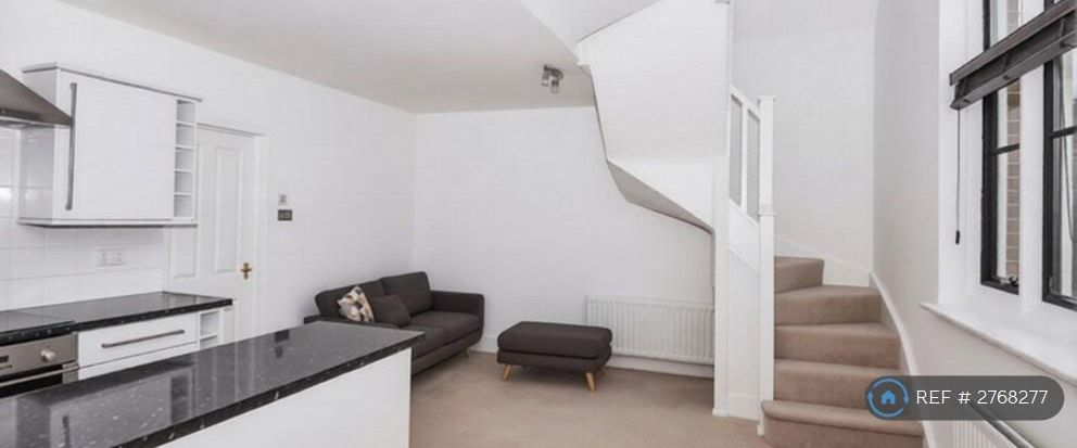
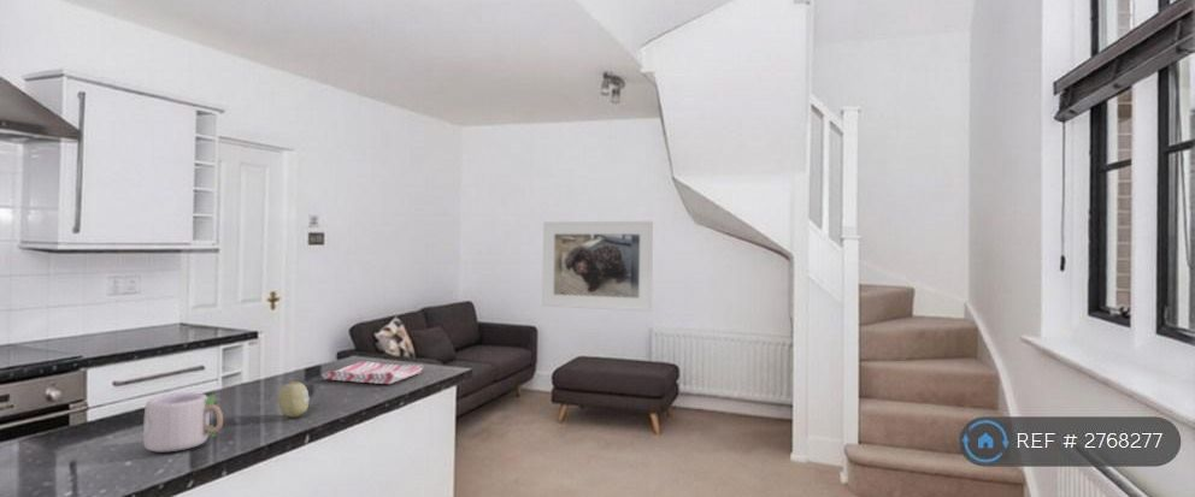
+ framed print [541,220,654,313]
+ fruit [277,380,310,419]
+ mug [142,391,224,452]
+ dish towel [320,361,424,385]
